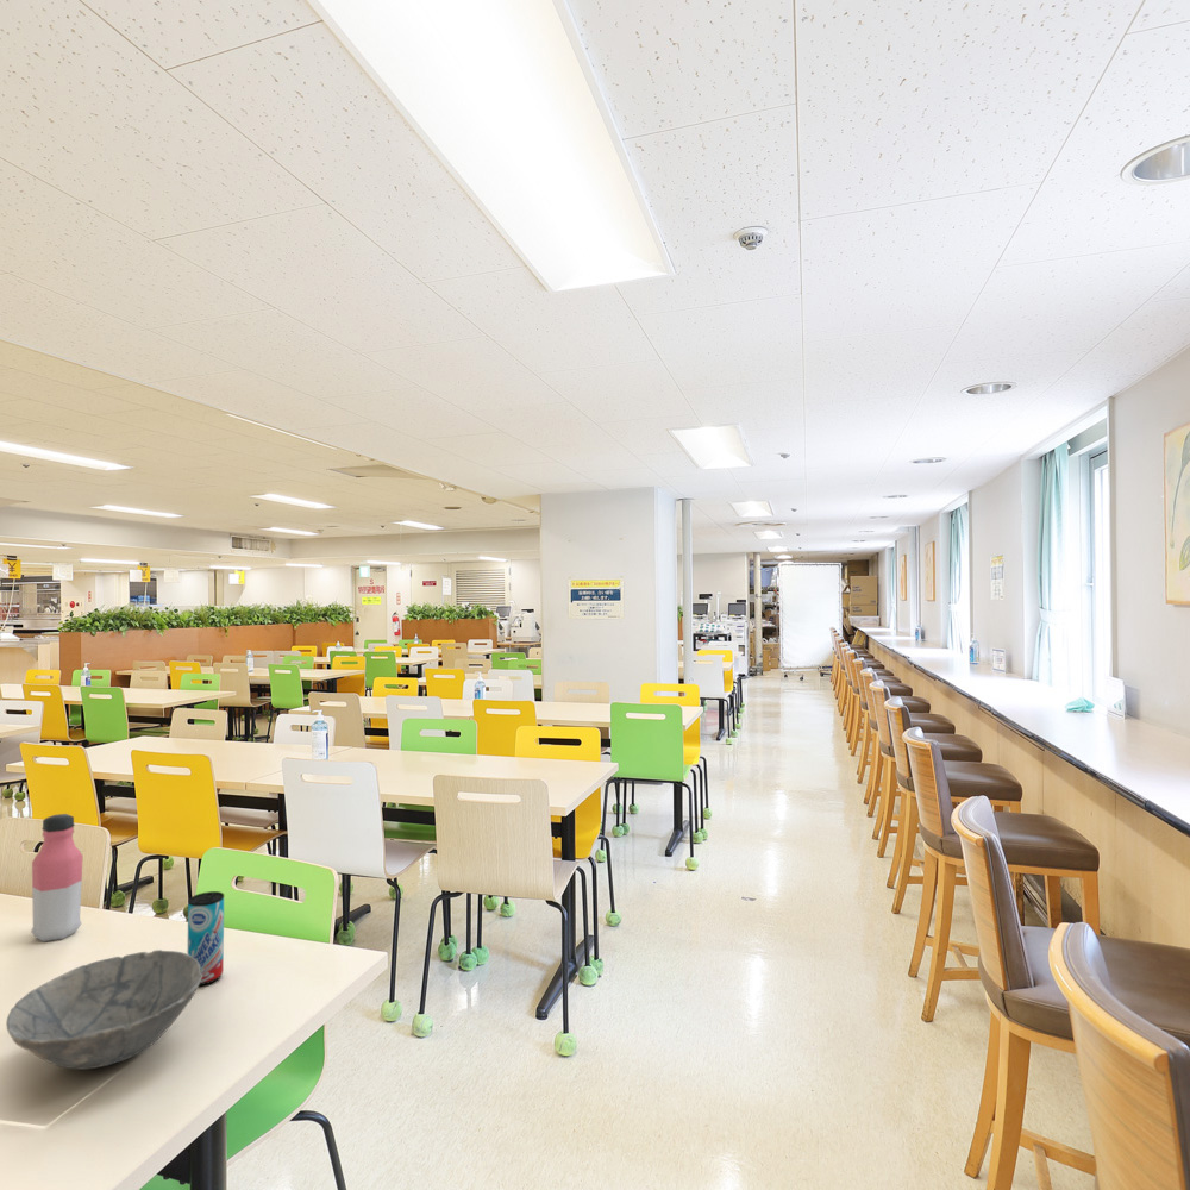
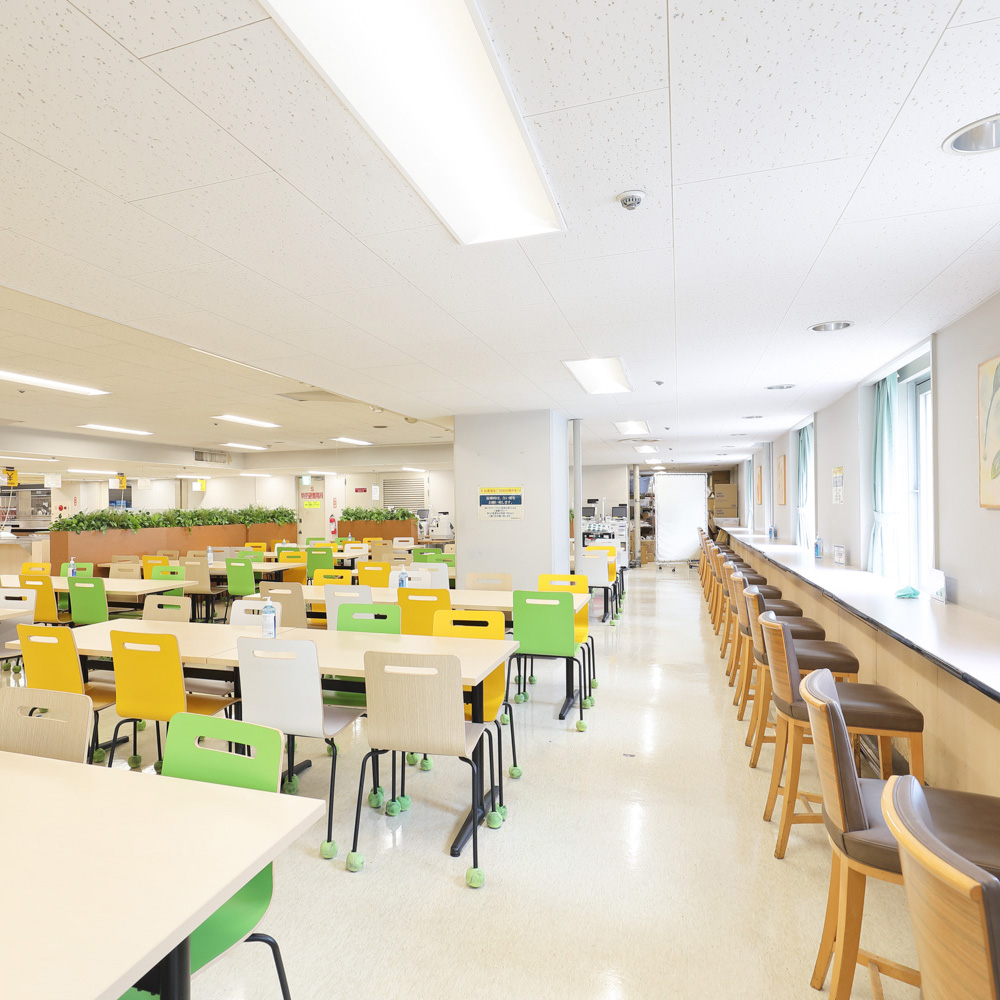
- bowl [5,948,202,1071]
- water bottle [30,813,84,942]
- beverage can [187,890,225,987]
